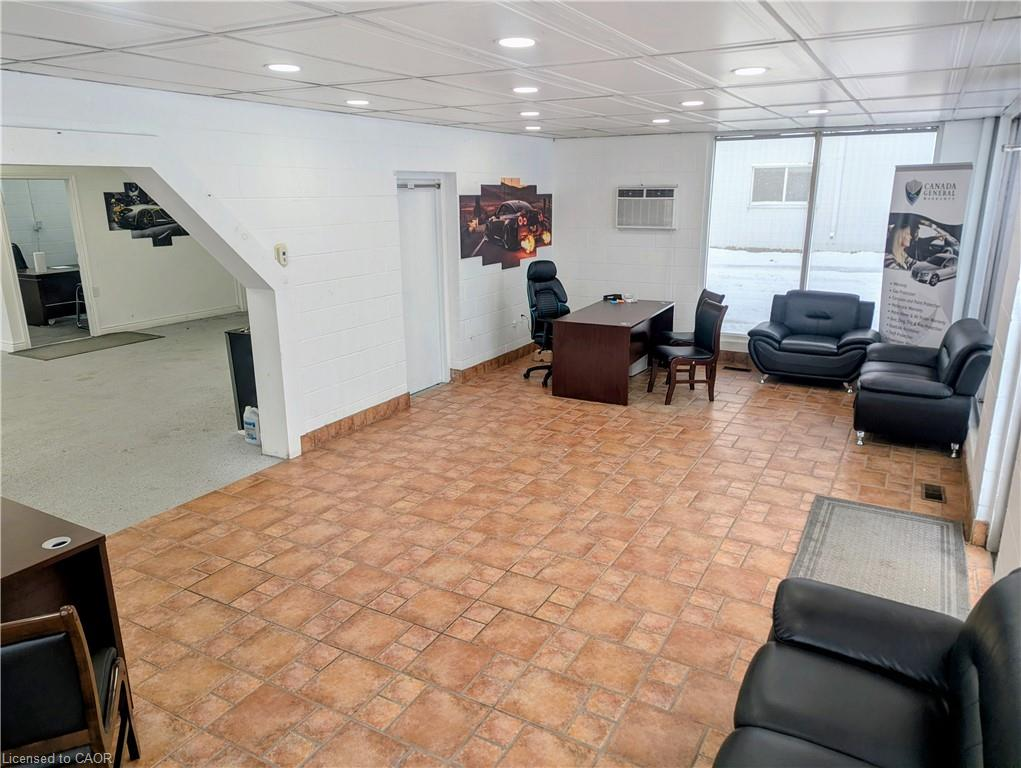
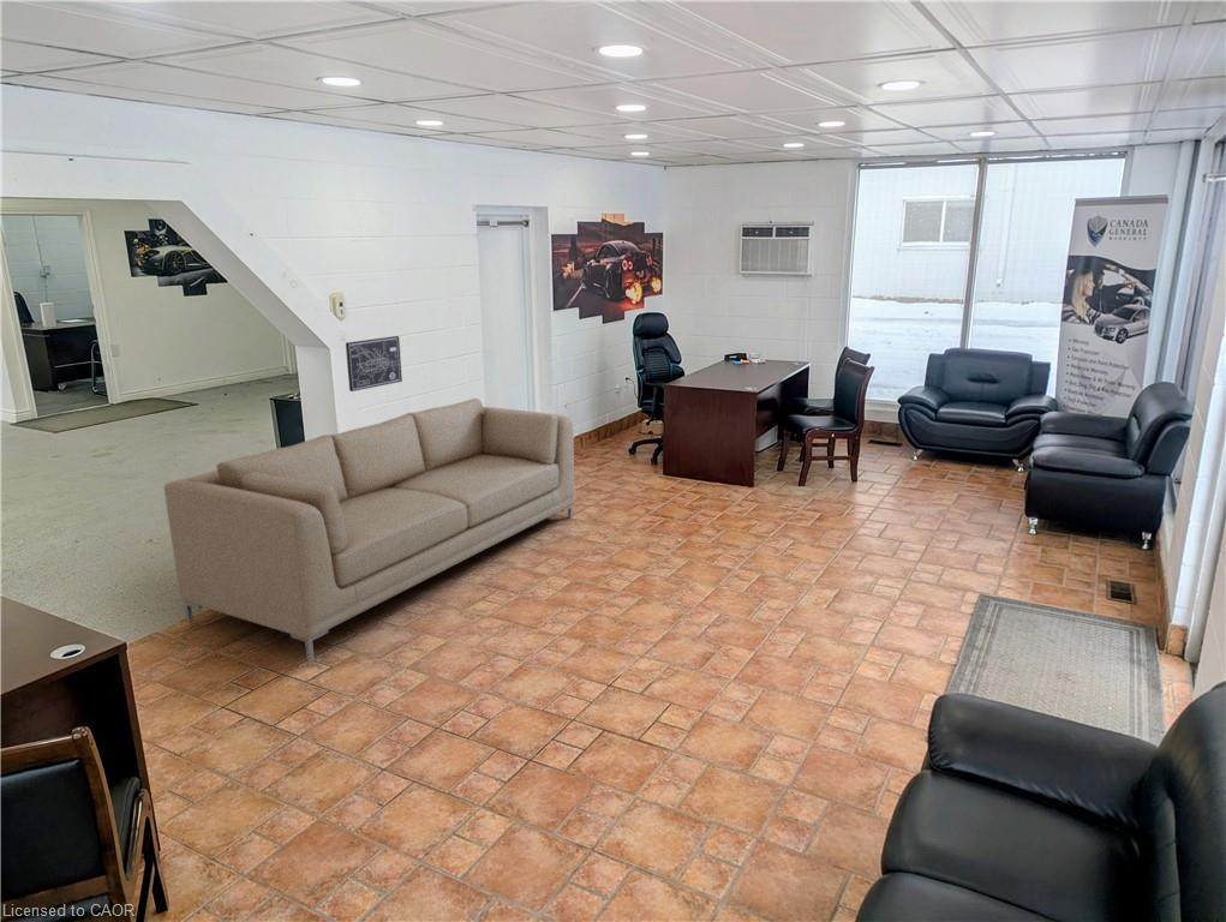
+ wall art [345,335,403,393]
+ sofa [163,397,576,663]
